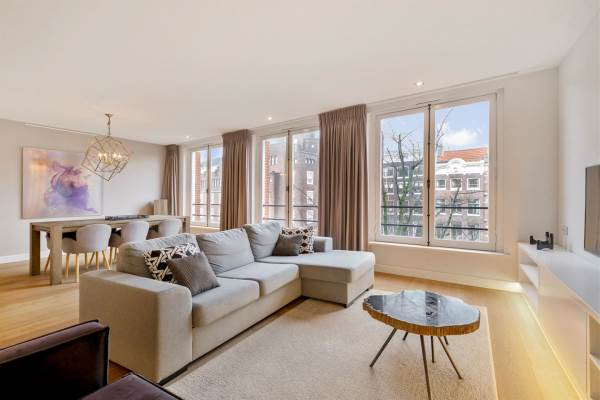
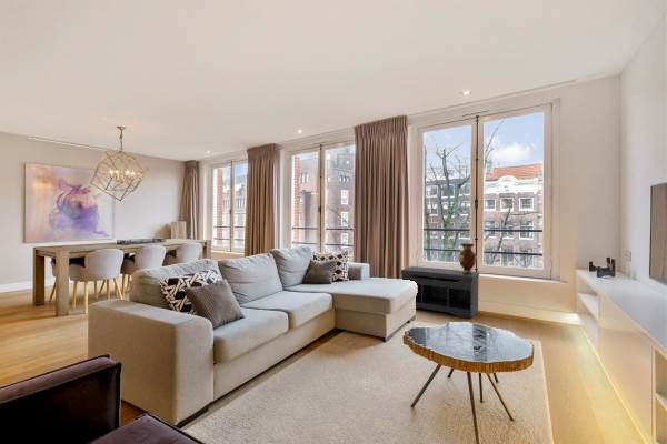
+ decorative urn [457,242,478,274]
+ bench [400,265,480,320]
